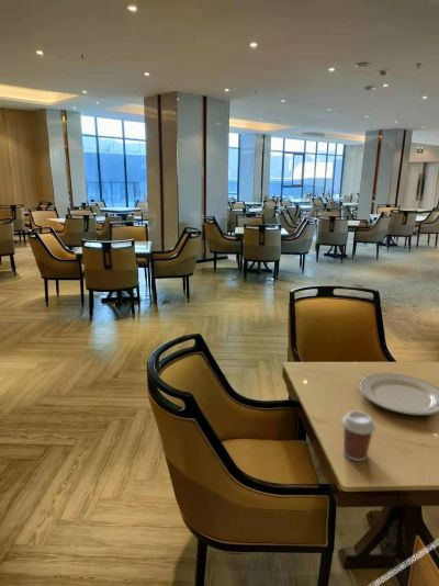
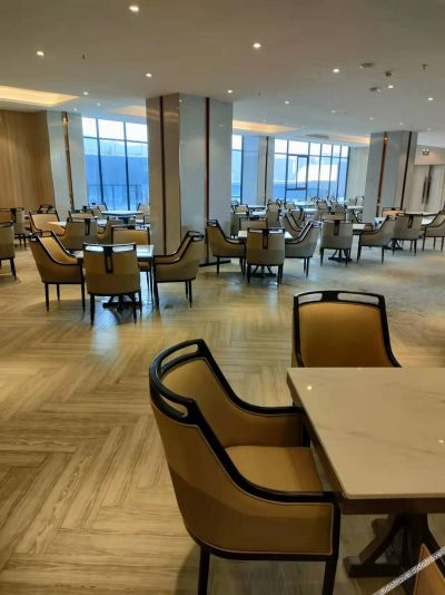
- coffee cup [341,409,376,462]
- chinaware [359,372,439,416]
